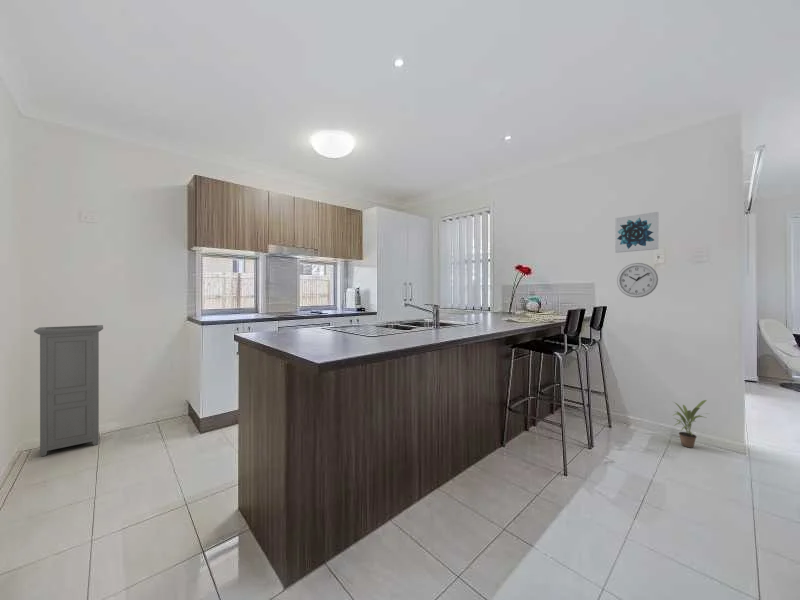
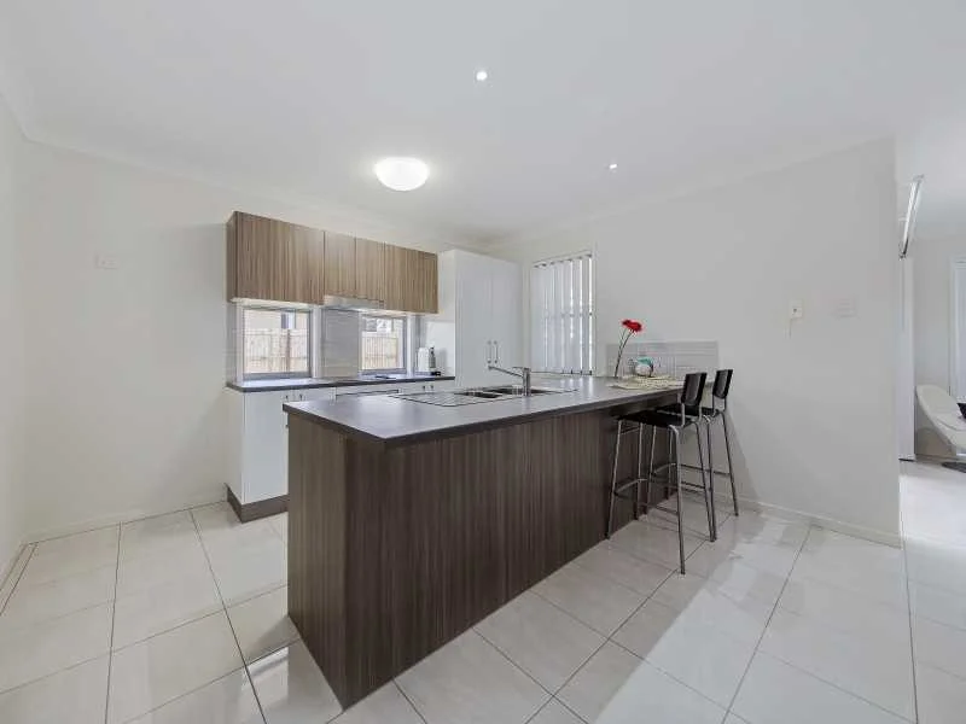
- wall art [614,211,660,254]
- potted plant [673,399,709,449]
- wall clock [616,262,659,299]
- cabinet [33,324,104,457]
